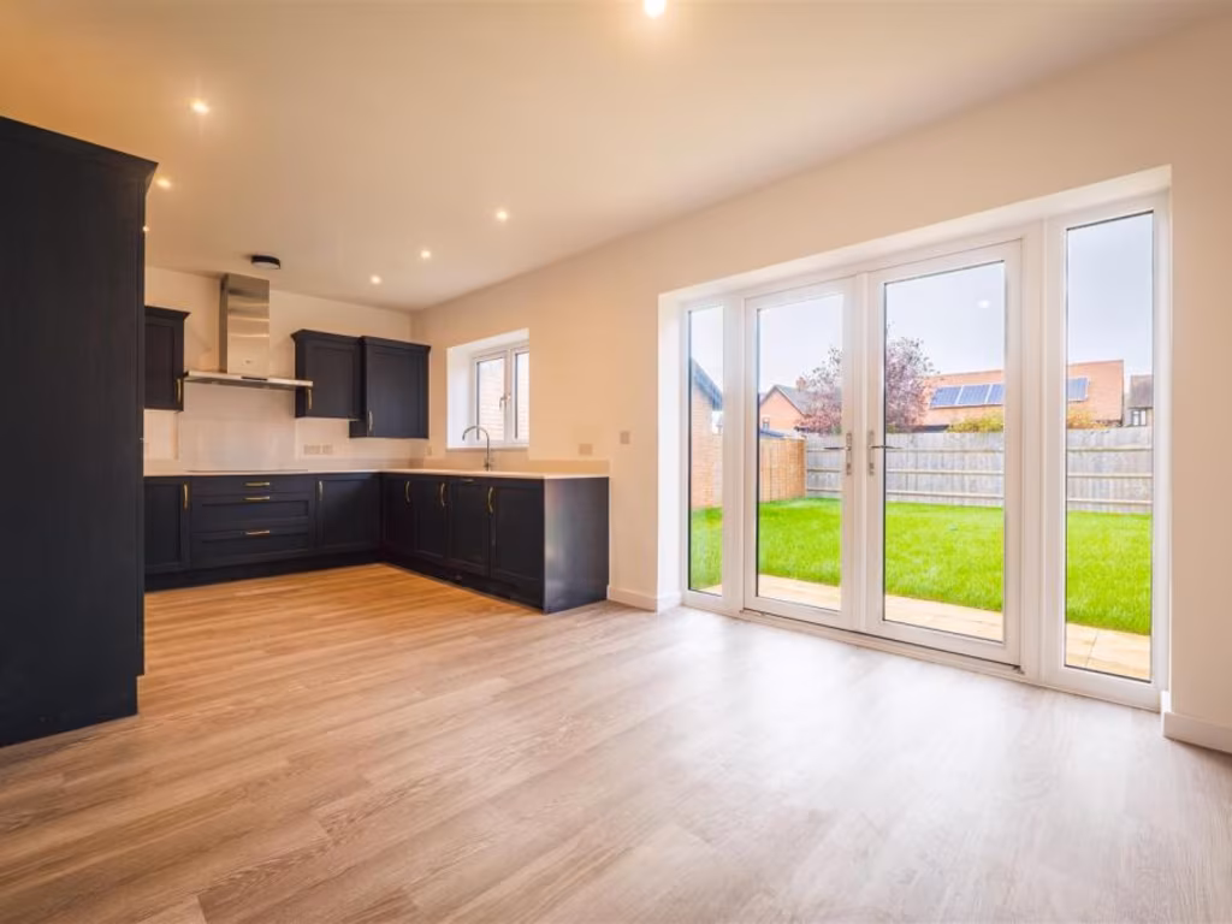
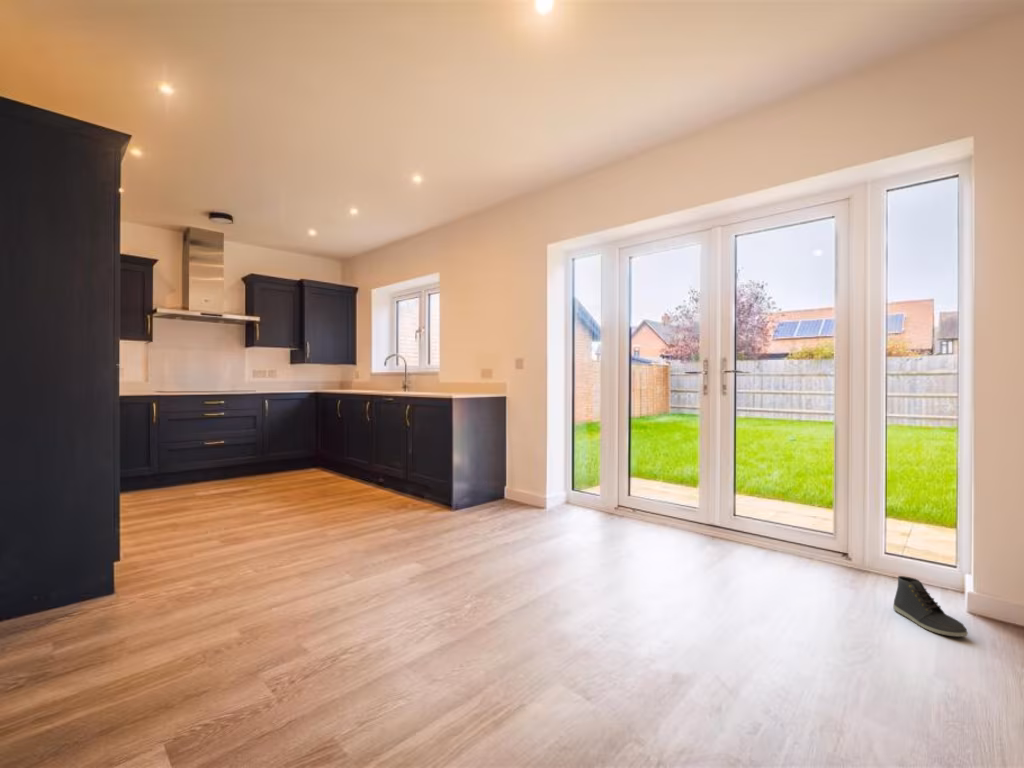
+ sneaker [892,575,969,638]
